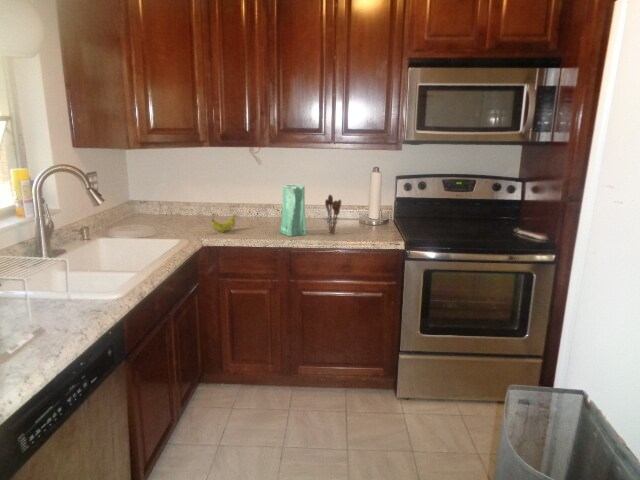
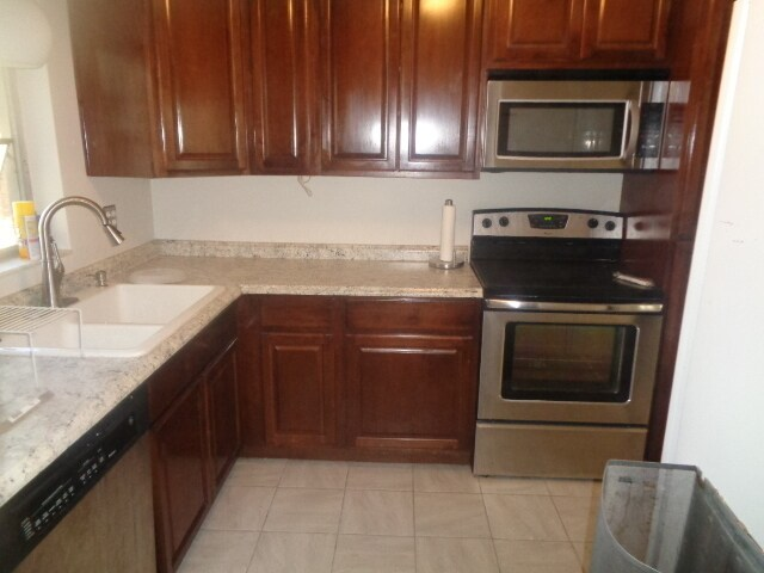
- vase [279,183,307,237]
- utensil holder [324,194,342,235]
- banana [211,213,237,233]
